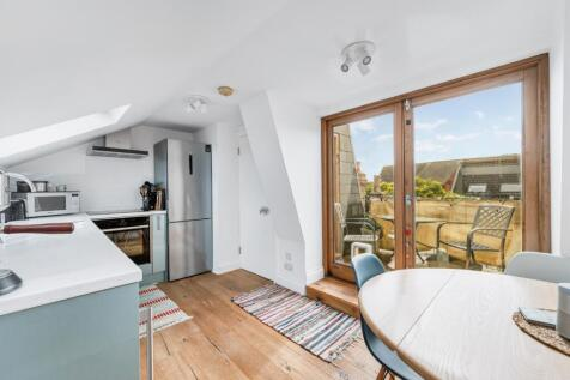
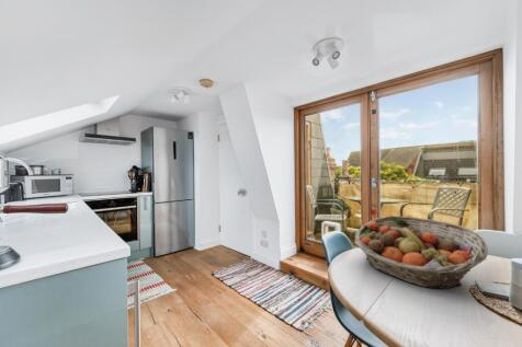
+ fruit basket [353,215,489,290]
